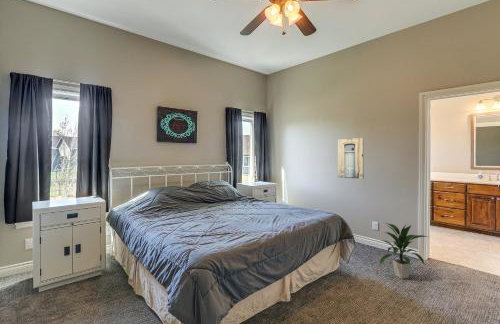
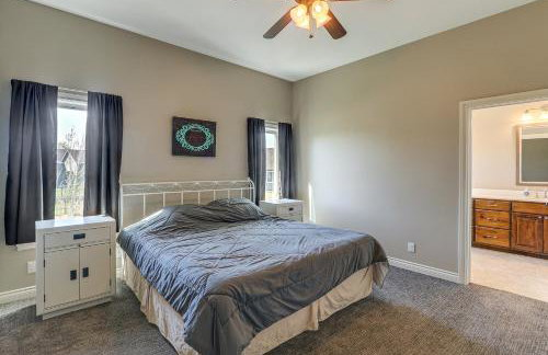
- indoor plant [378,222,430,280]
- wall art [337,137,365,180]
